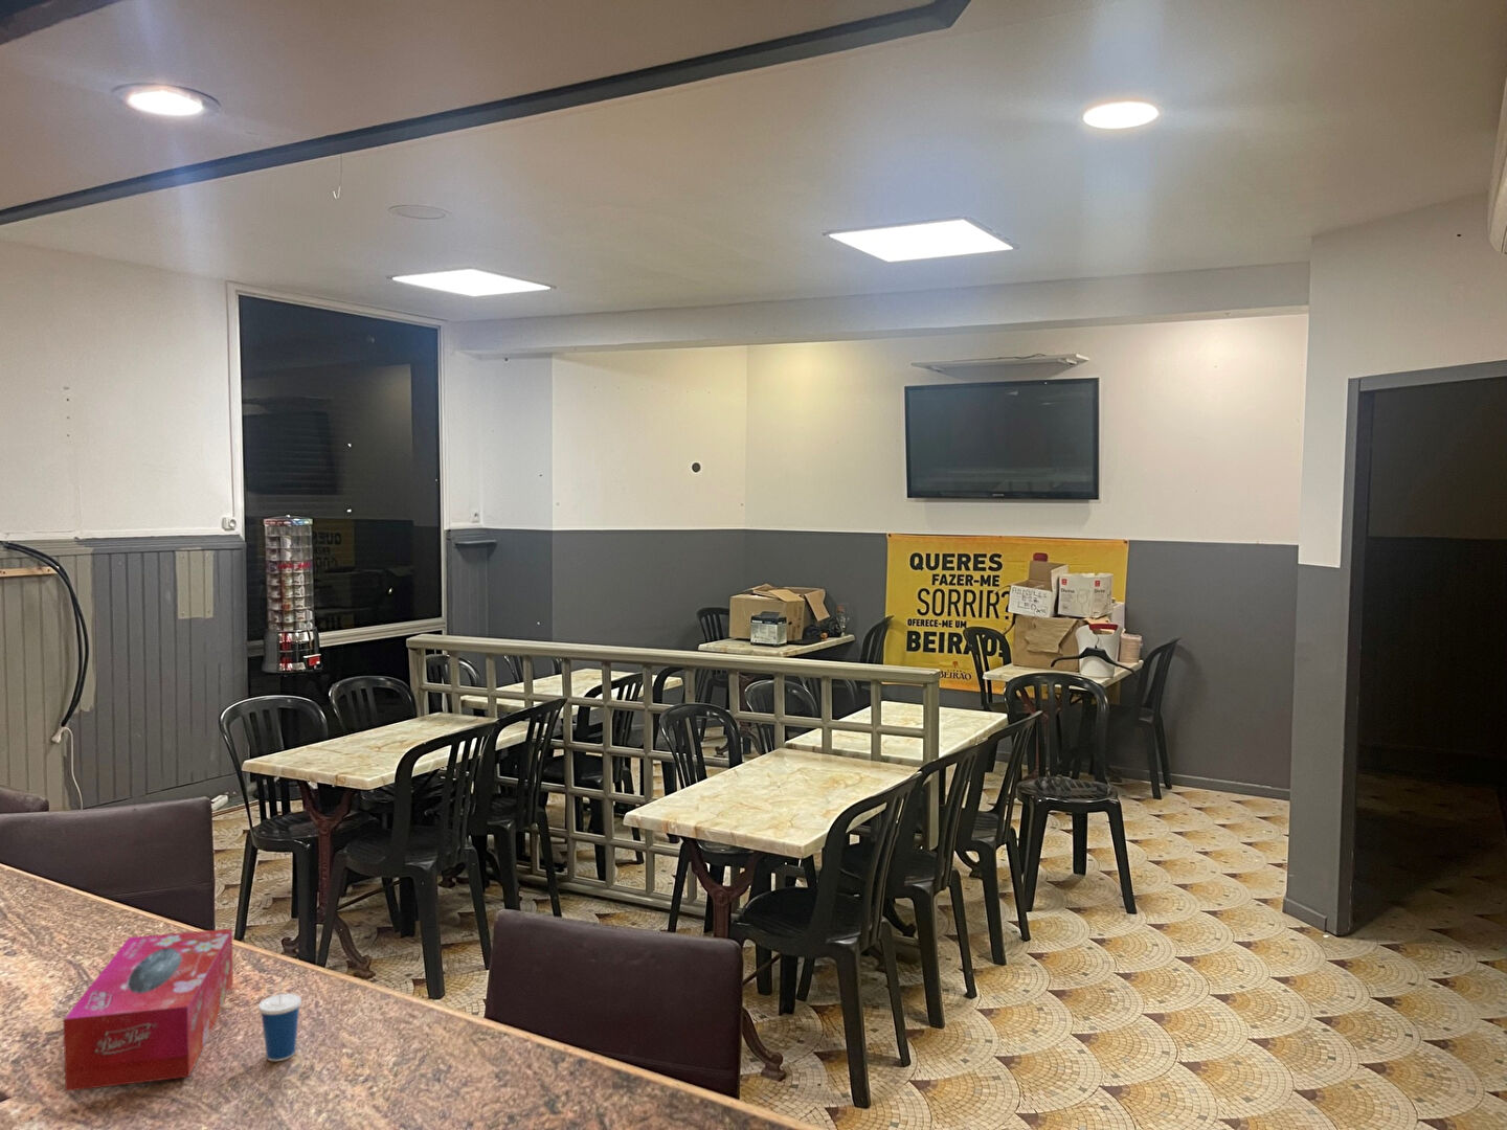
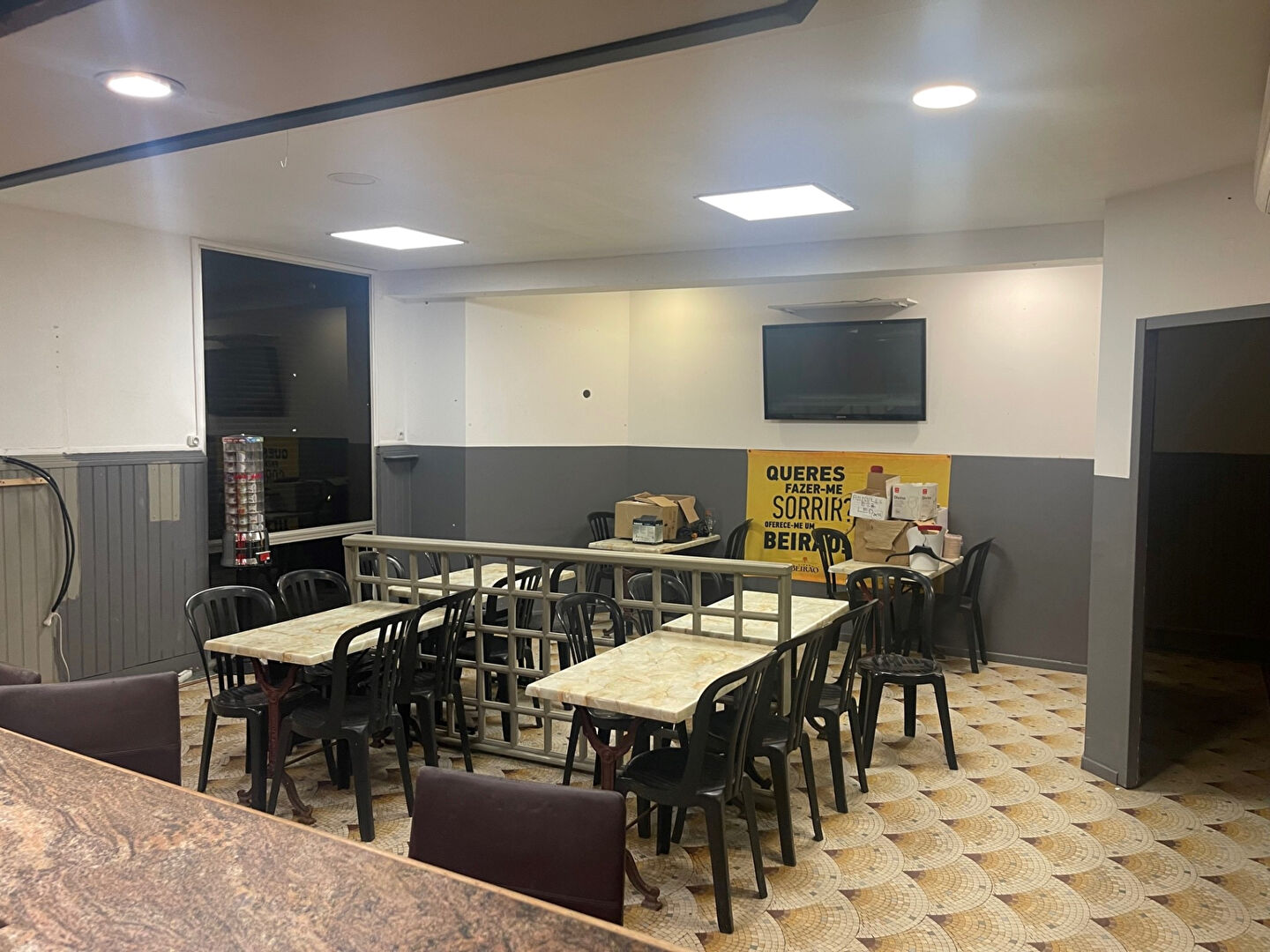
- cup [257,976,303,1062]
- tissue box [63,927,235,1092]
